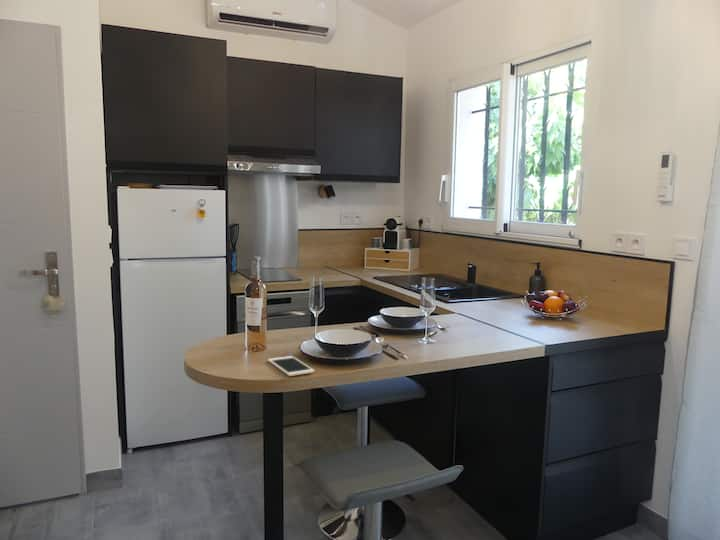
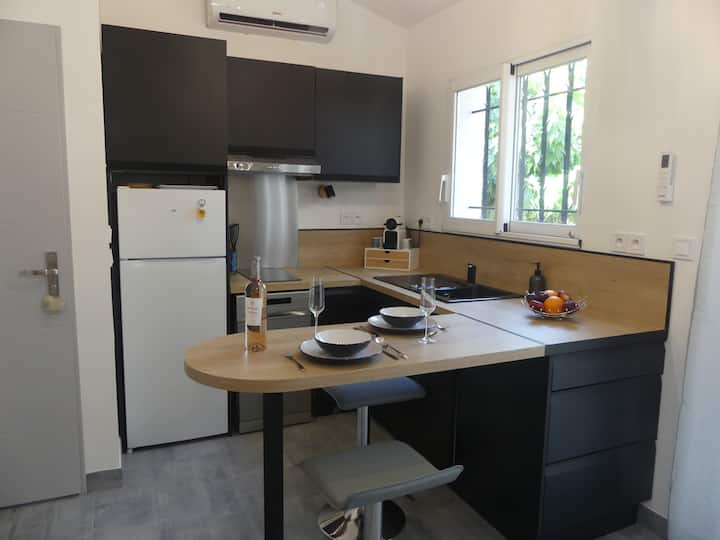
- cell phone [267,355,315,377]
